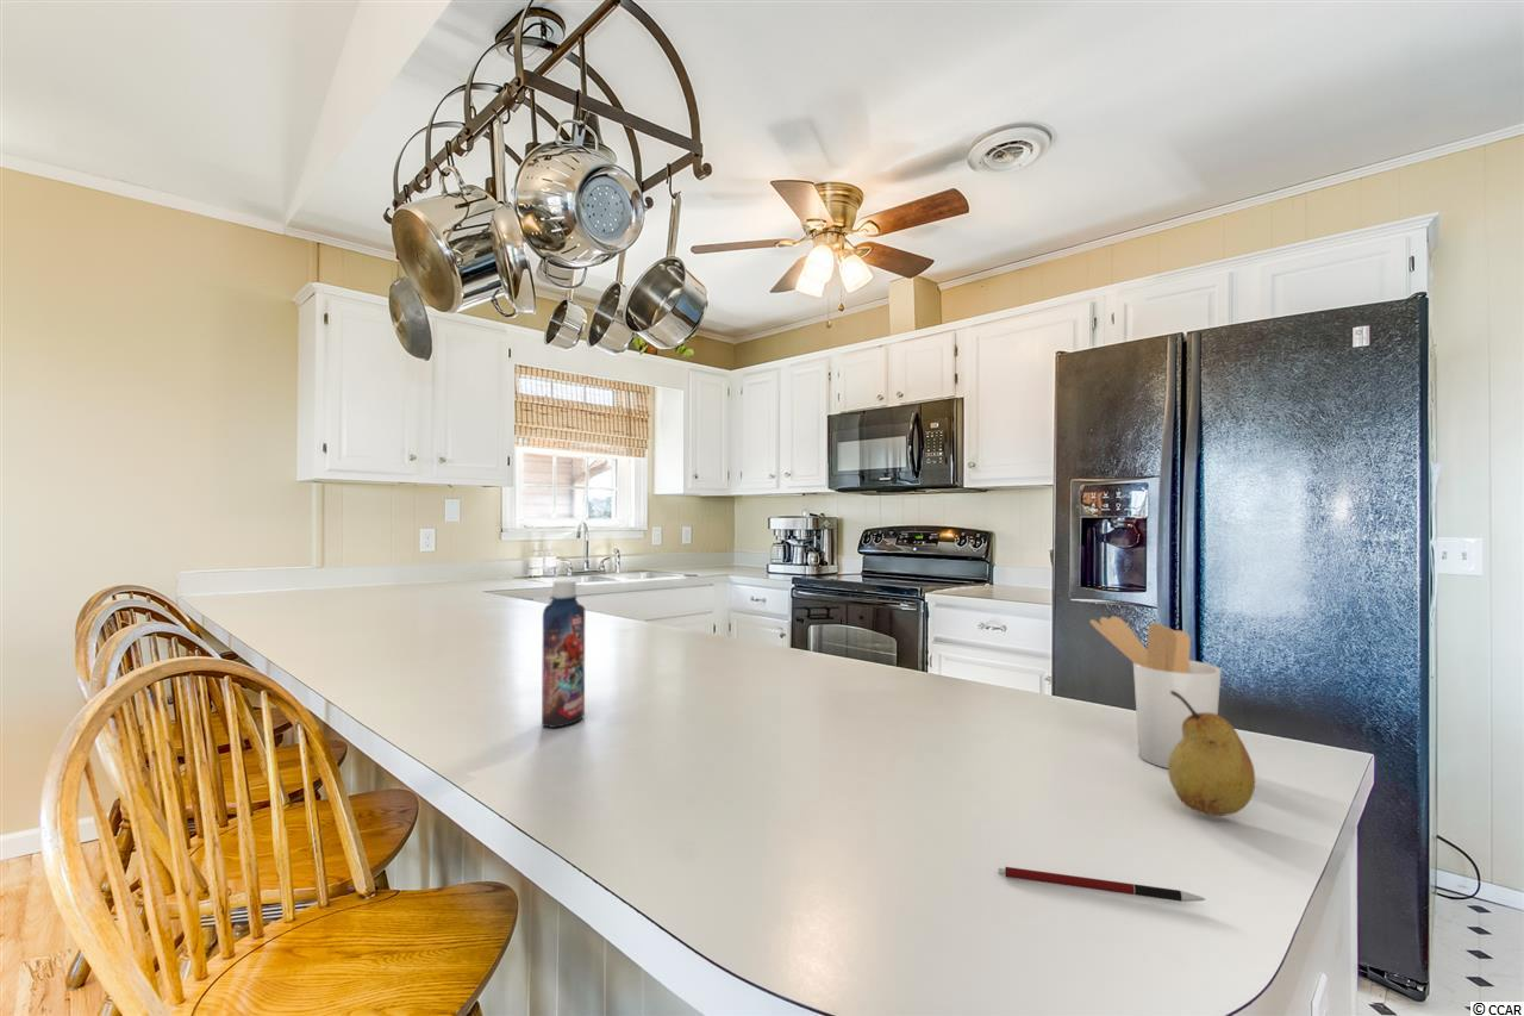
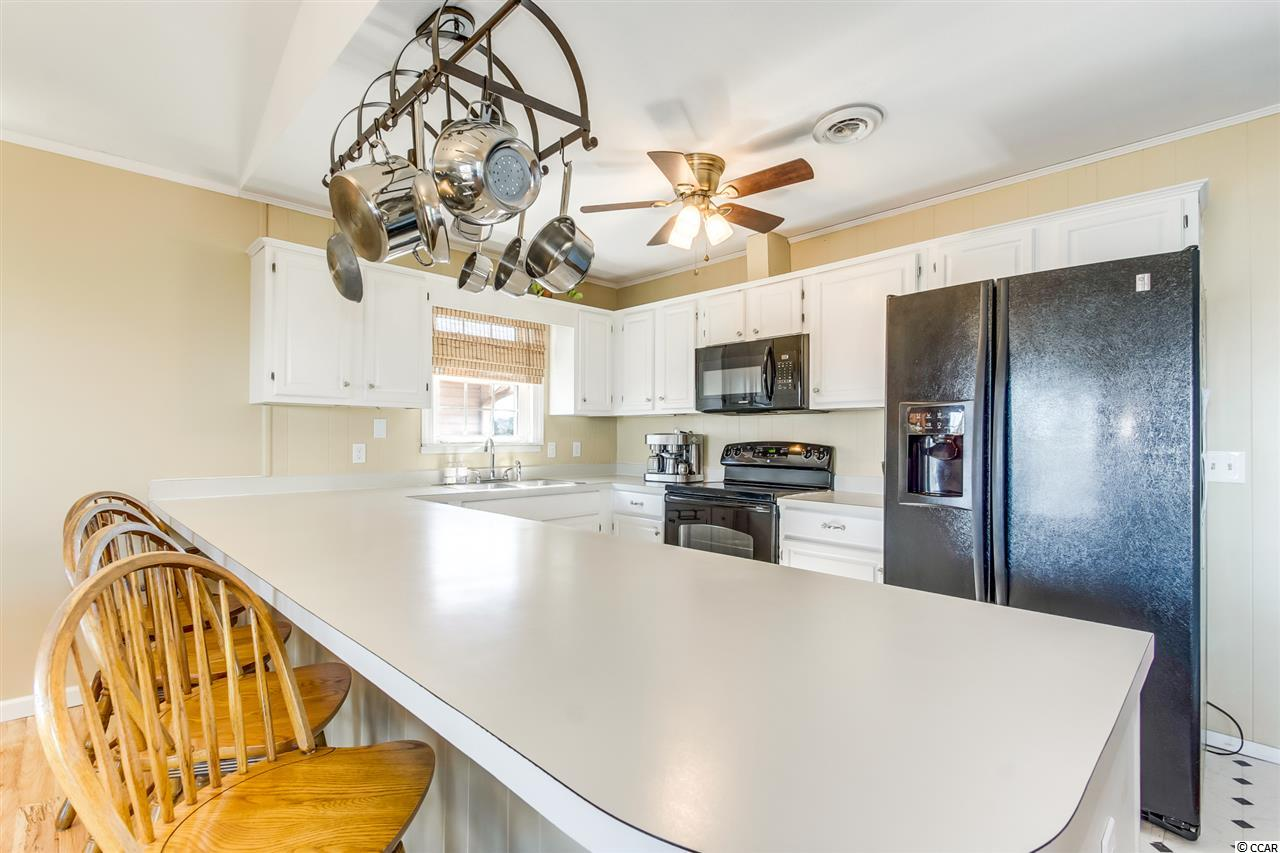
- fruit [1167,691,1256,817]
- bottle [541,580,586,729]
- utensil holder [1089,615,1223,769]
- pen [998,866,1206,903]
